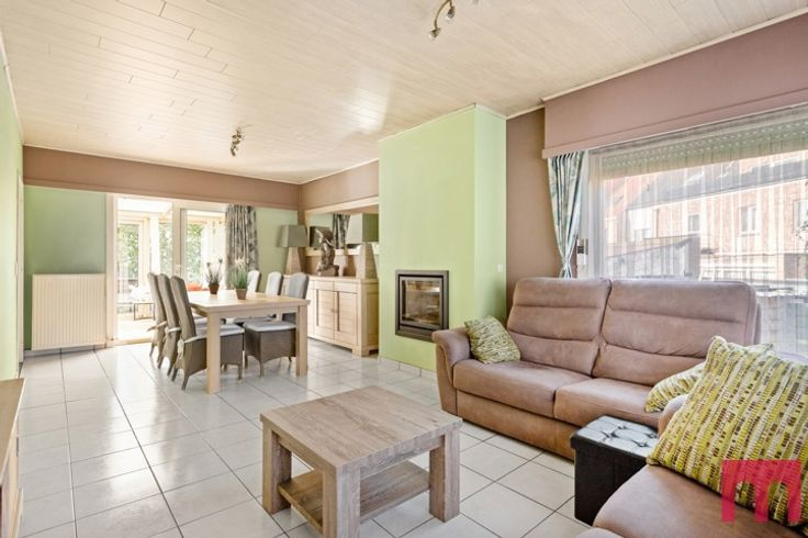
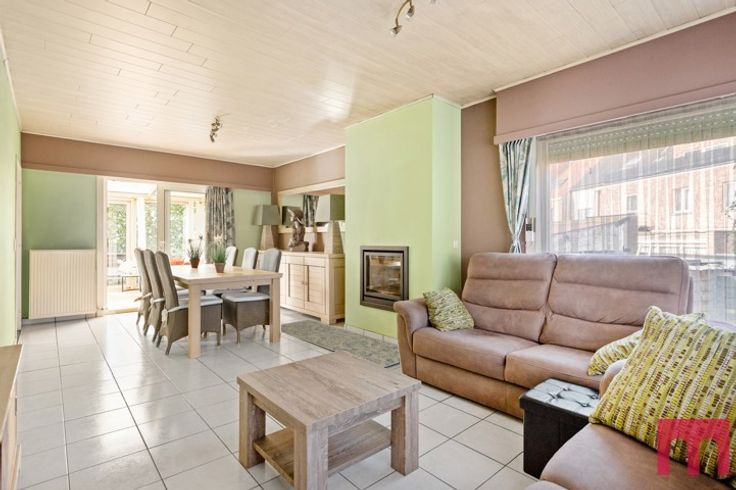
+ rug [267,319,401,368]
